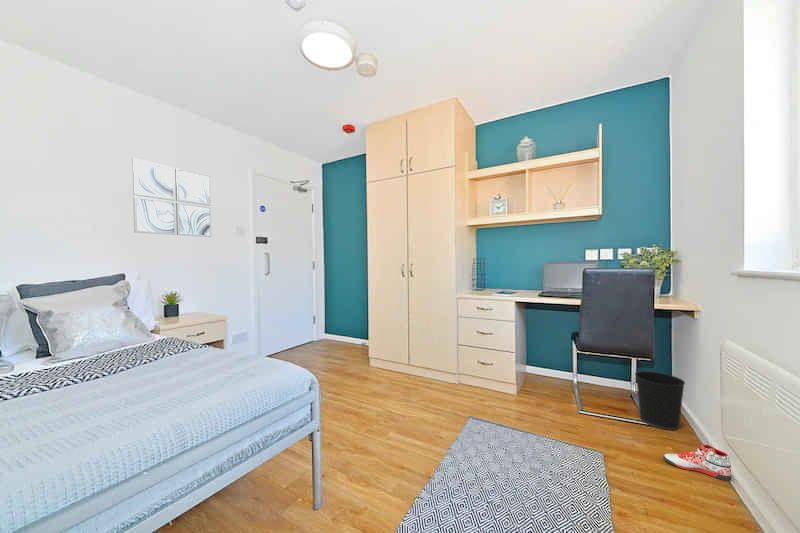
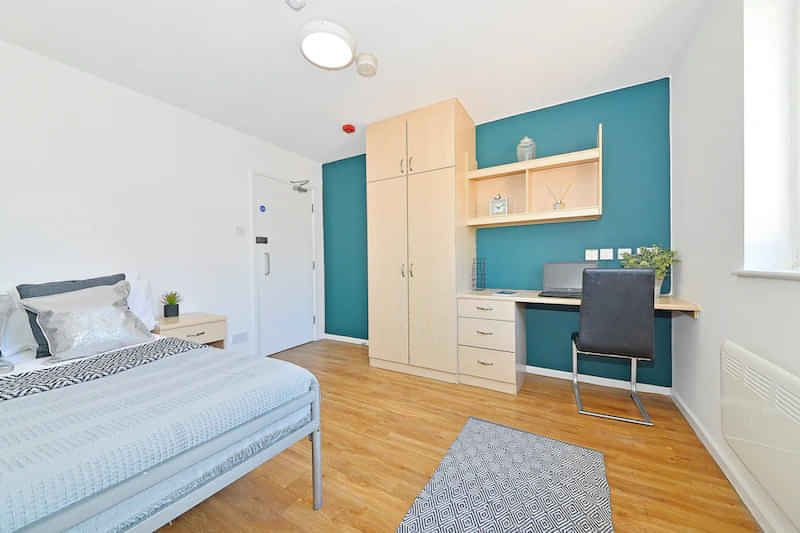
- sneaker [662,443,732,482]
- wall art [131,158,213,238]
- wastebasket [634,370,686,431]
